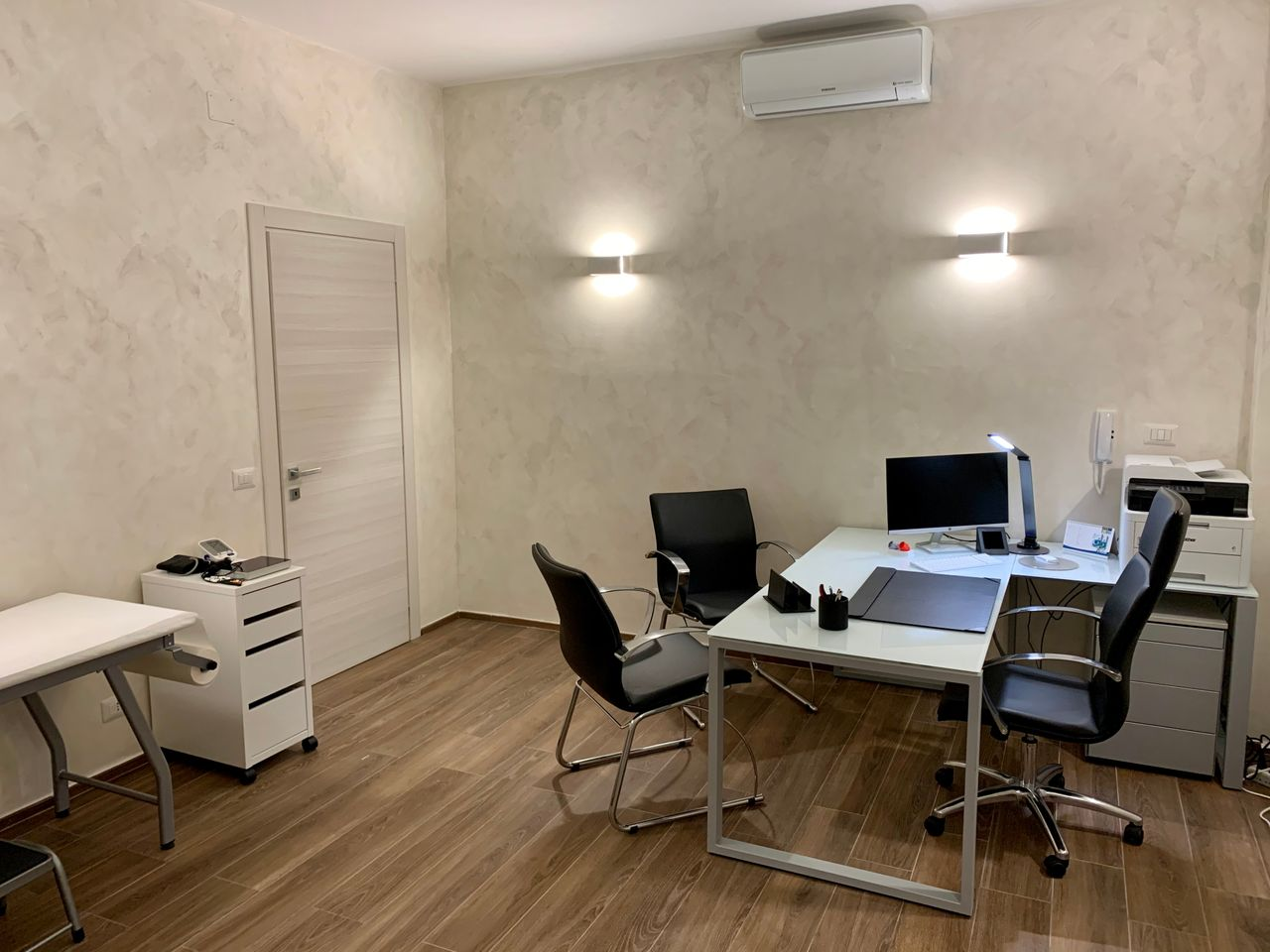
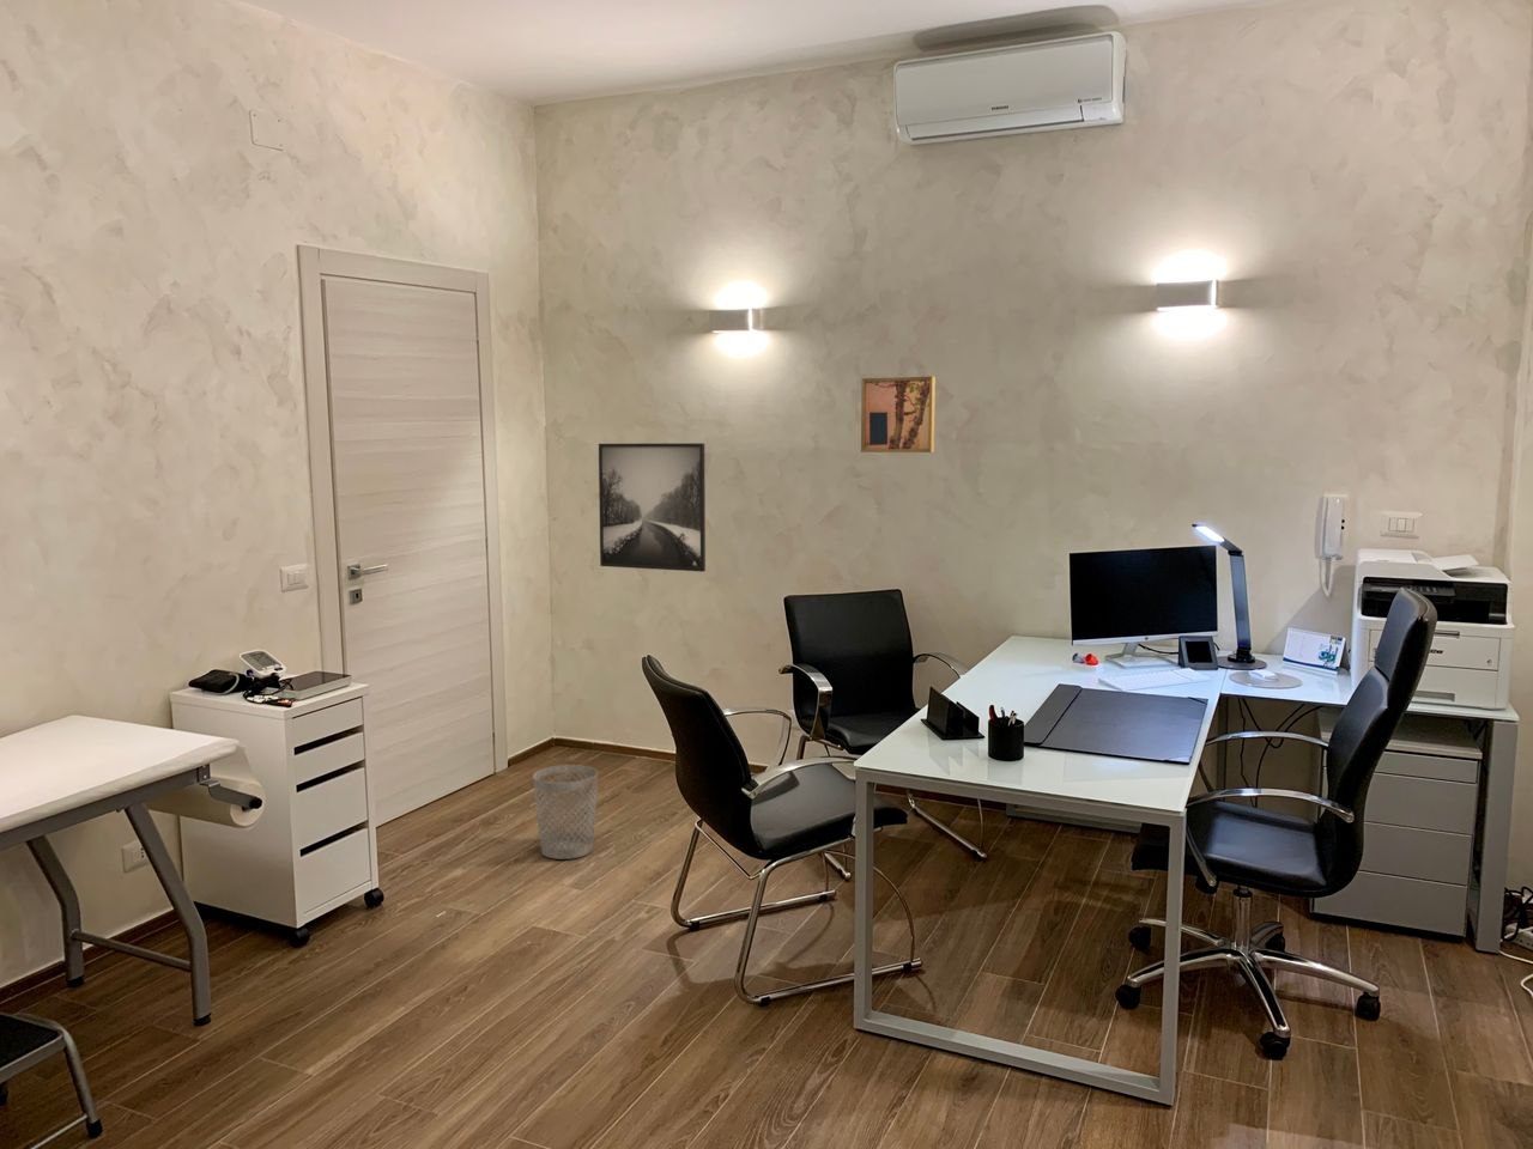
+ wall art [859,375,937,454]
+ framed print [598,442,706,573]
+ wastebasket [532,764,599,861]
